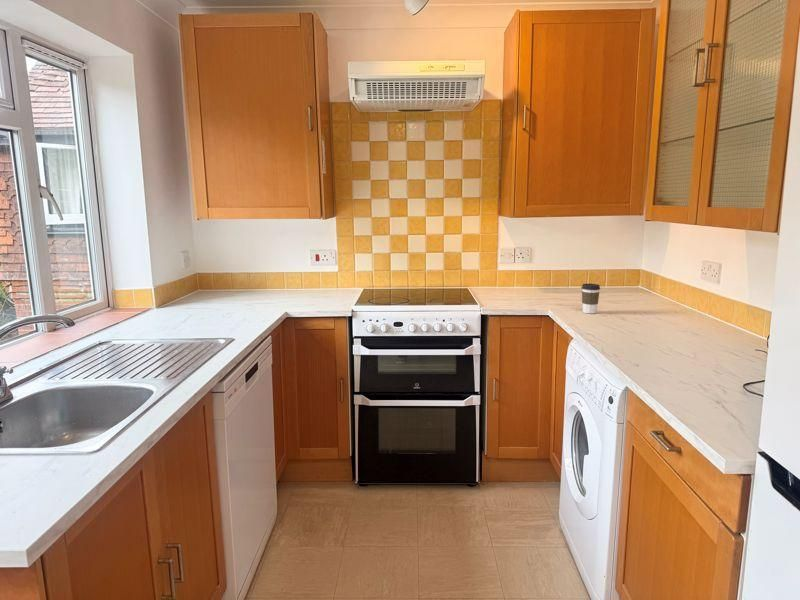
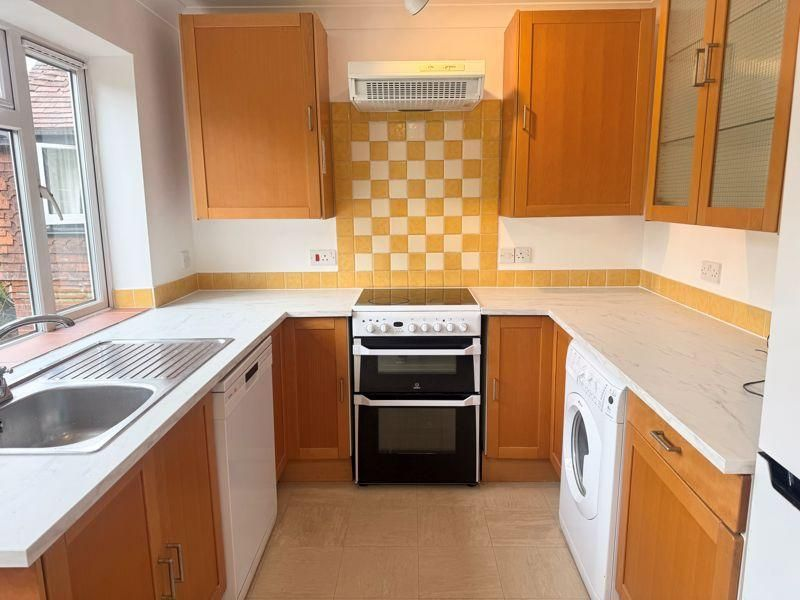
- coffee cup [581,283,601,314]
